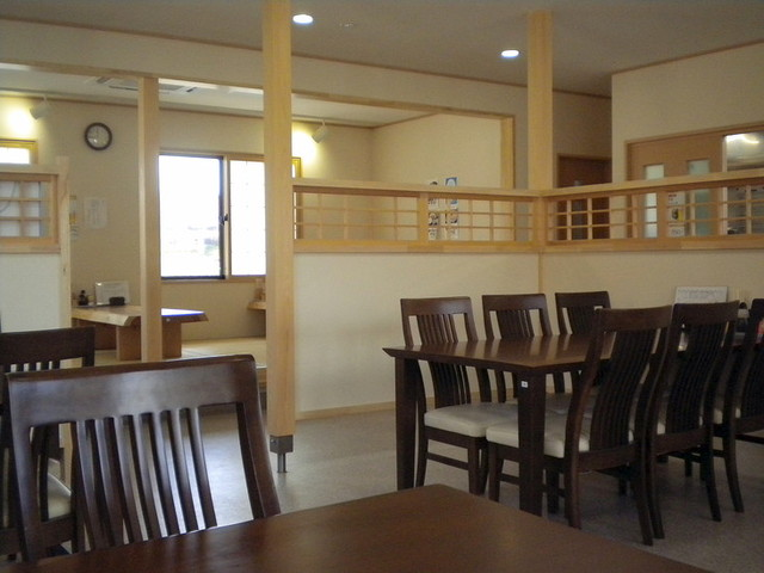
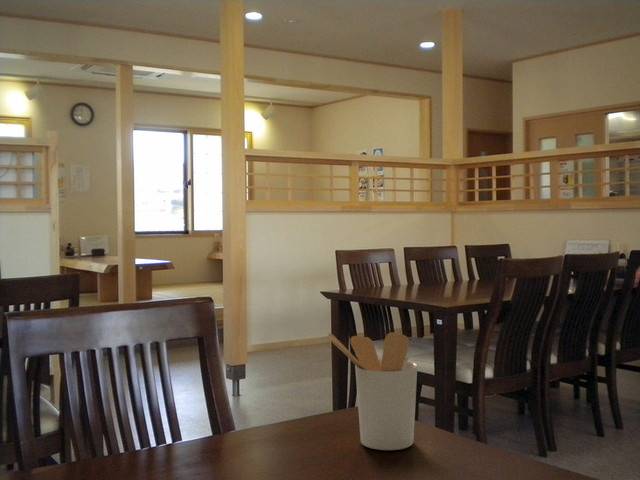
+ utensil holder [327,331,418,451]
